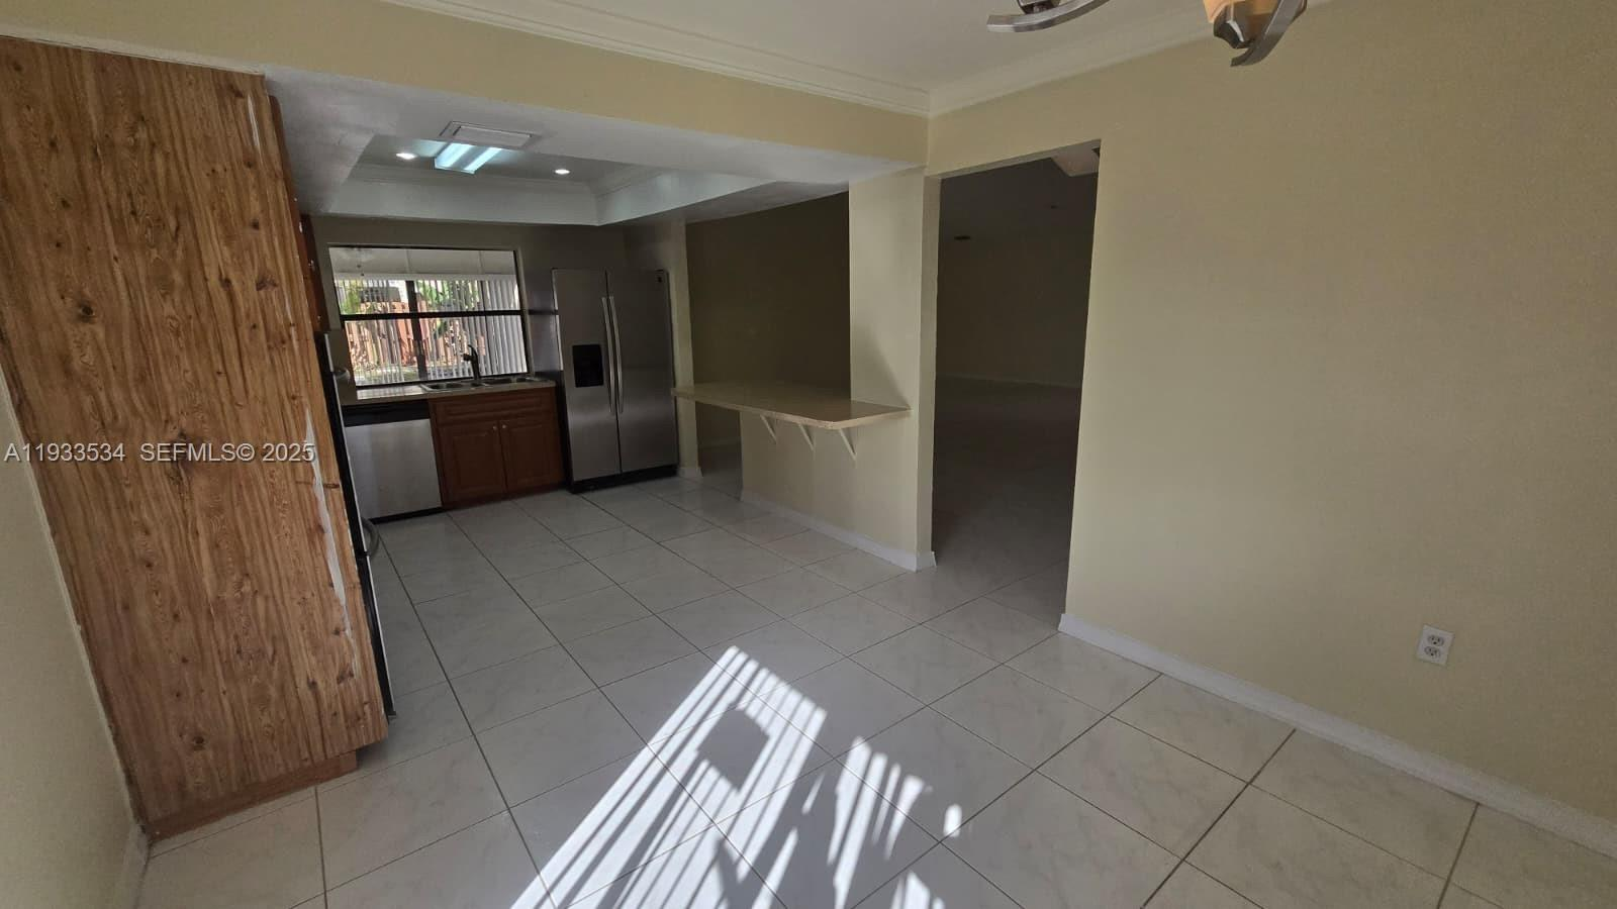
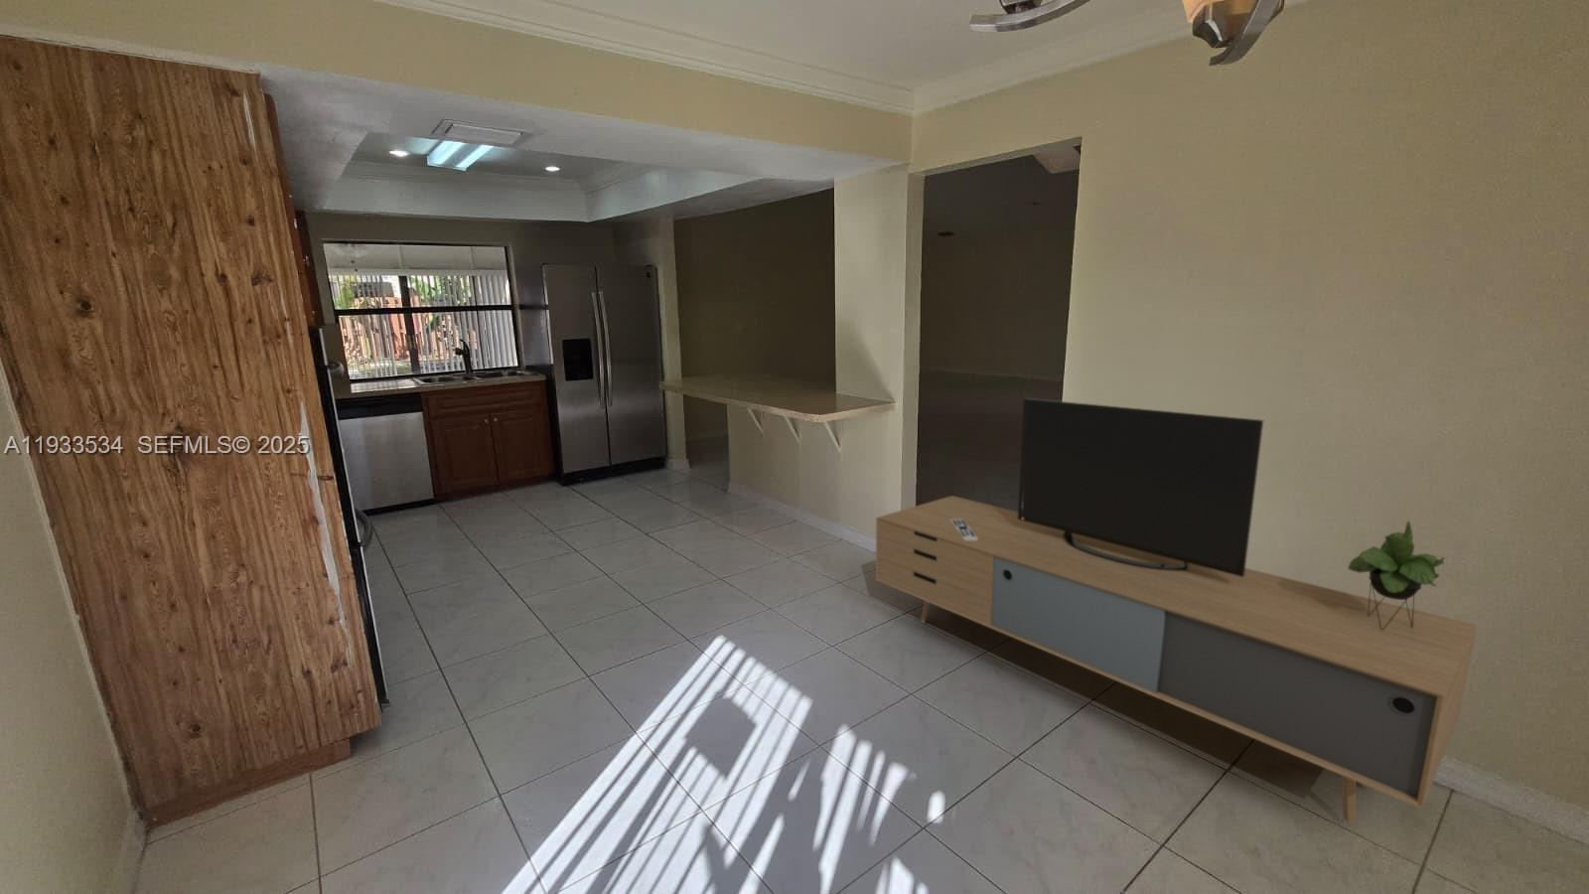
+ media console [875,397,1478,824]
